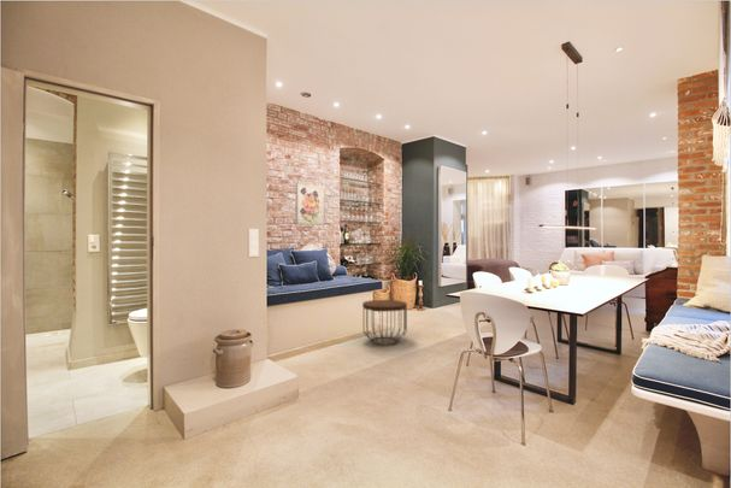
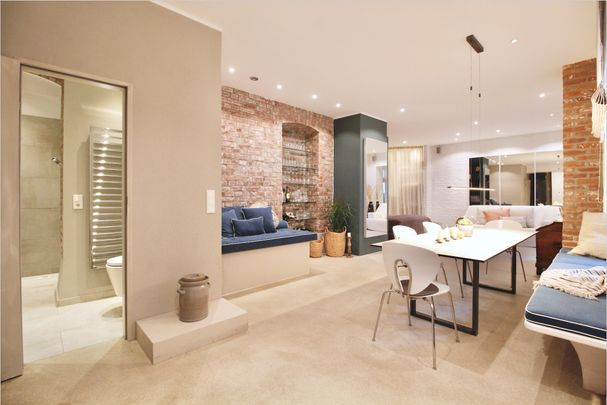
- wall art [295,182,326,227]
- side table [361,299,408,346]
